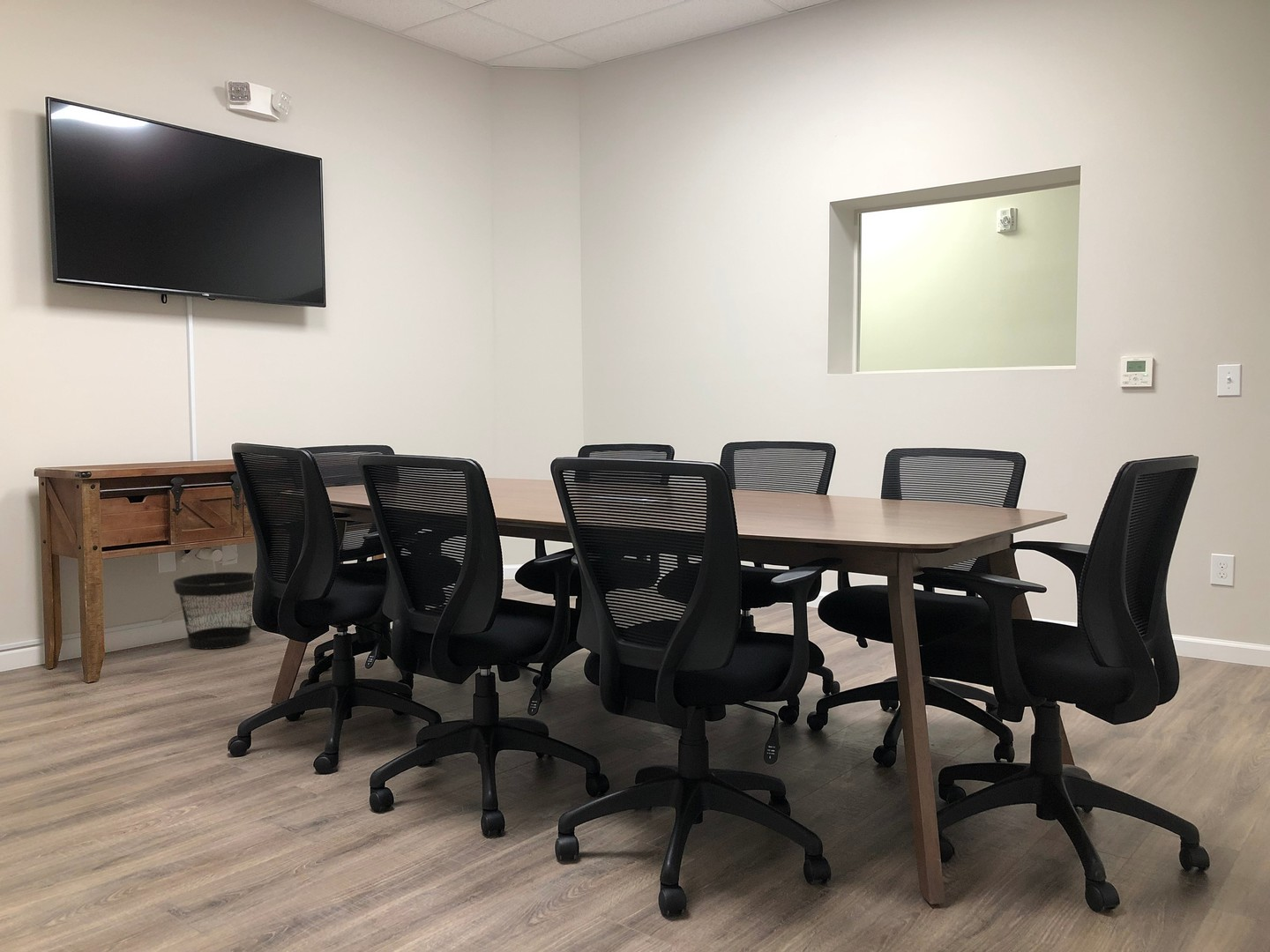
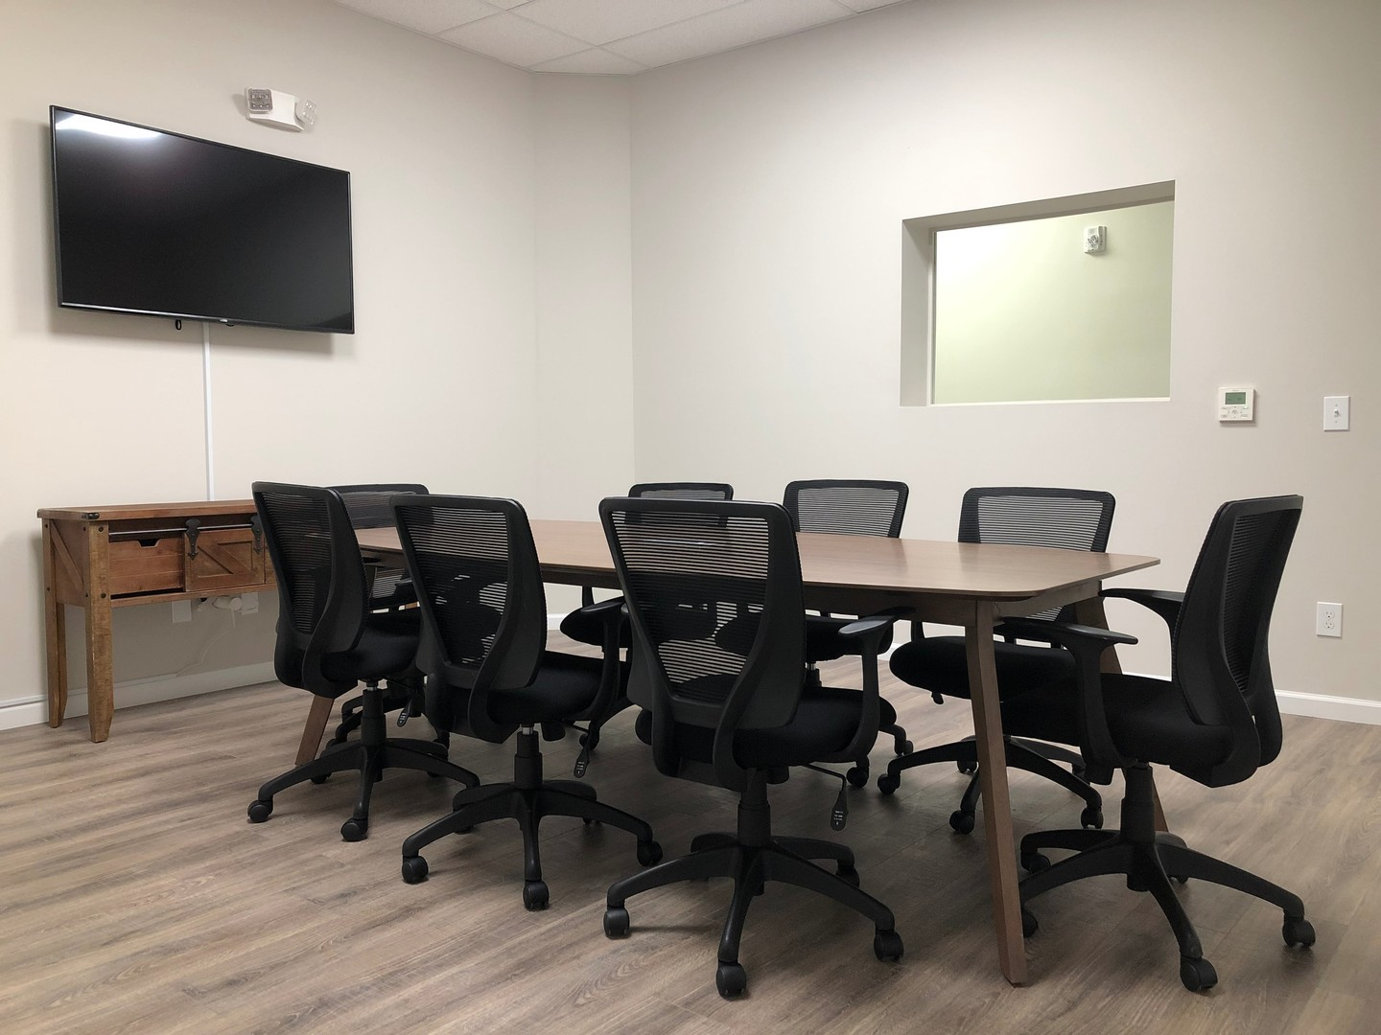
- wastebasket [173,571,255,651]
